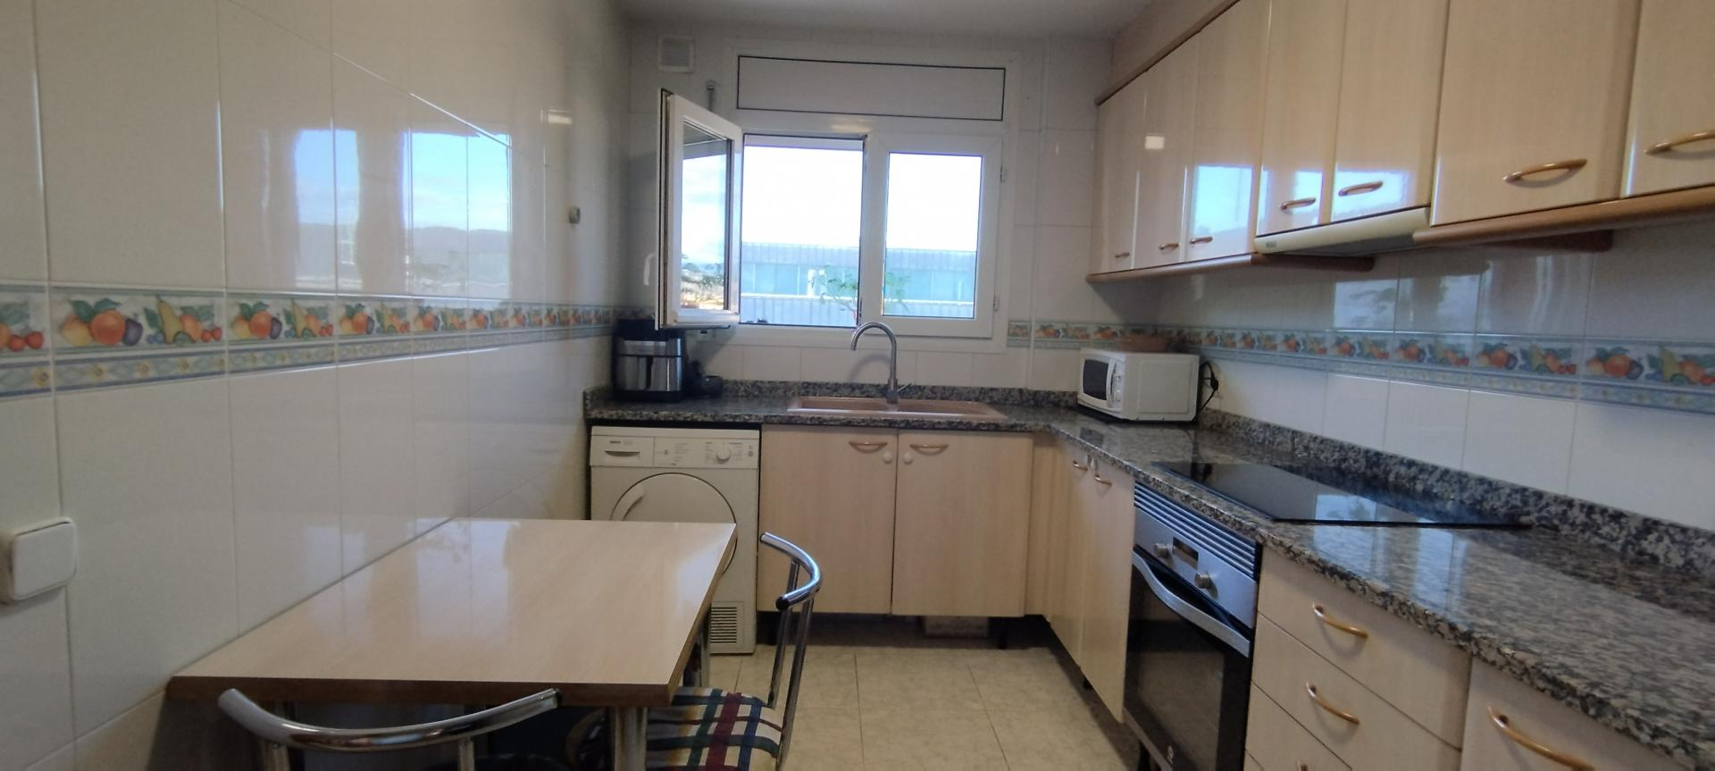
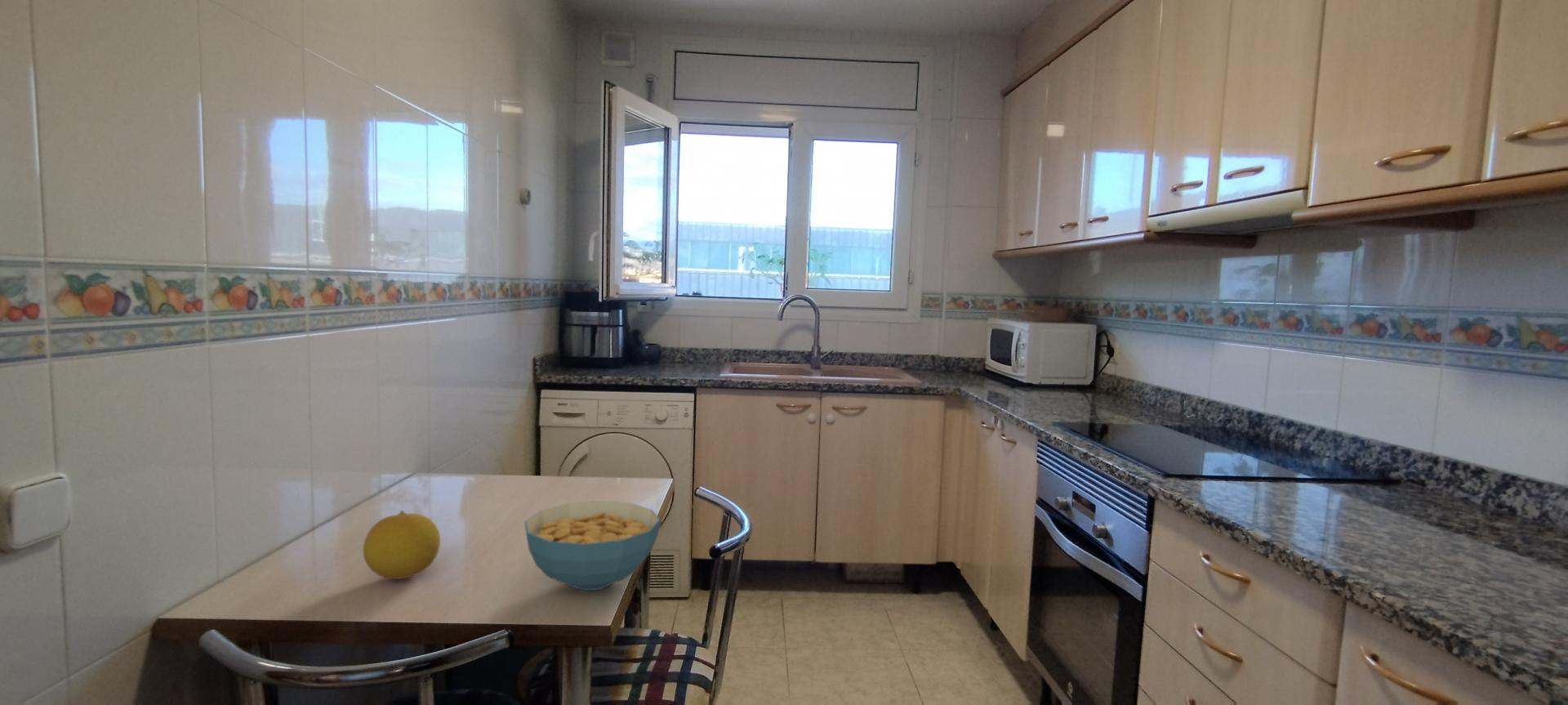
+ cereal bowl [523,500,661,591]
+ fruit [363,510,441,580]
